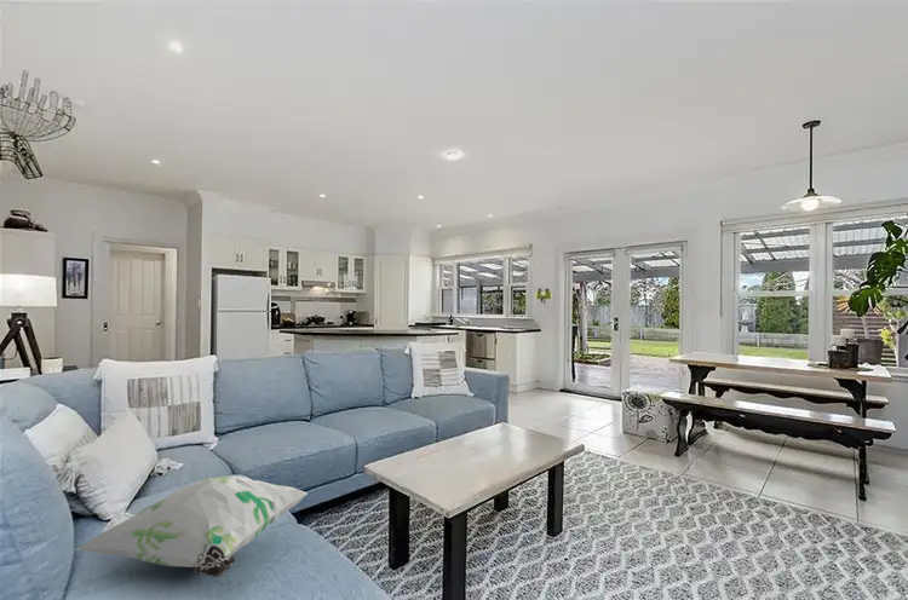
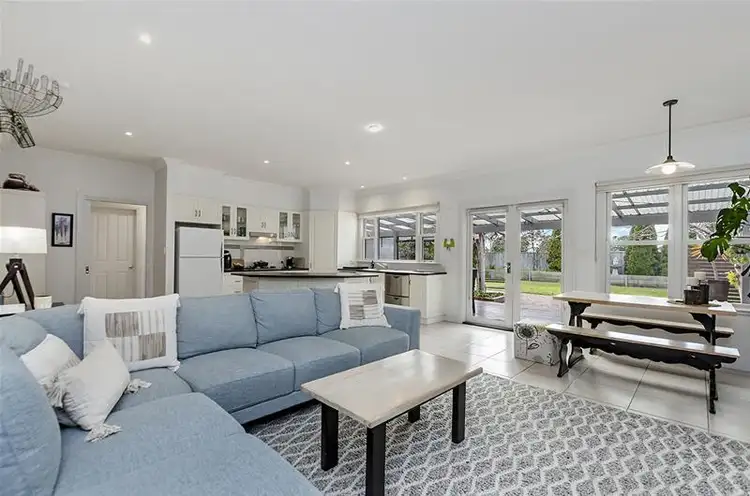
- decorative pillow [74,475,309,578]
